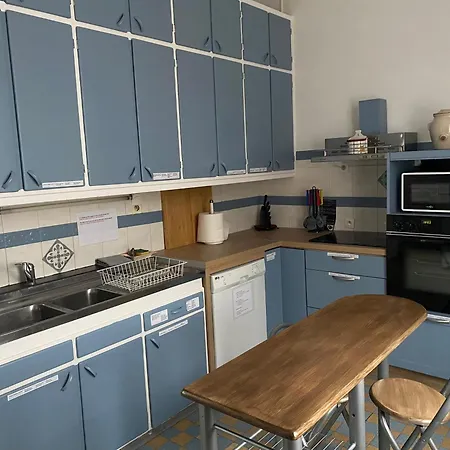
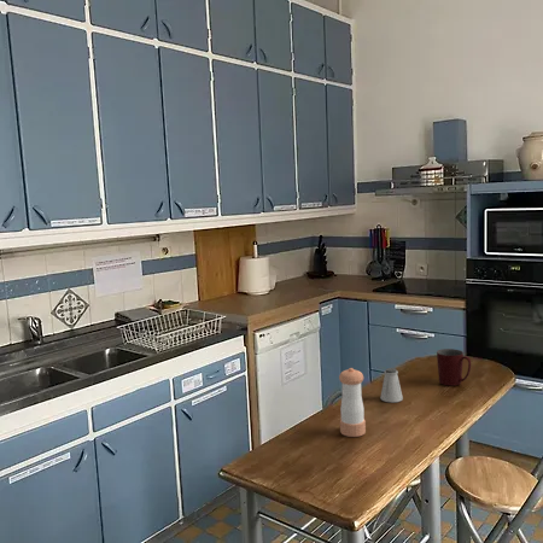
+ saltshaker [379,367,404,403]
+ pepper shaker [338,367,367,438]
+ mug [436,348,472,387]
